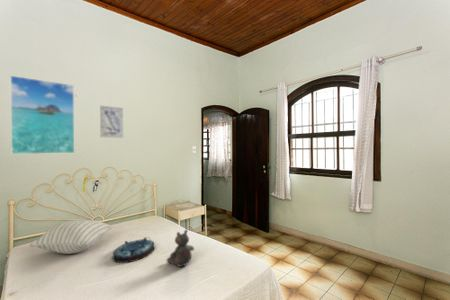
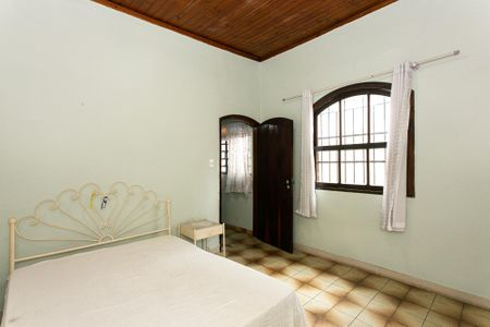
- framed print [9,75,76,155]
- serving tray [111,236,156,264]
- stuffed bear [166,228,195,268]
- wall art [99,105,124,139]
- pillow [28,219,113,255]
